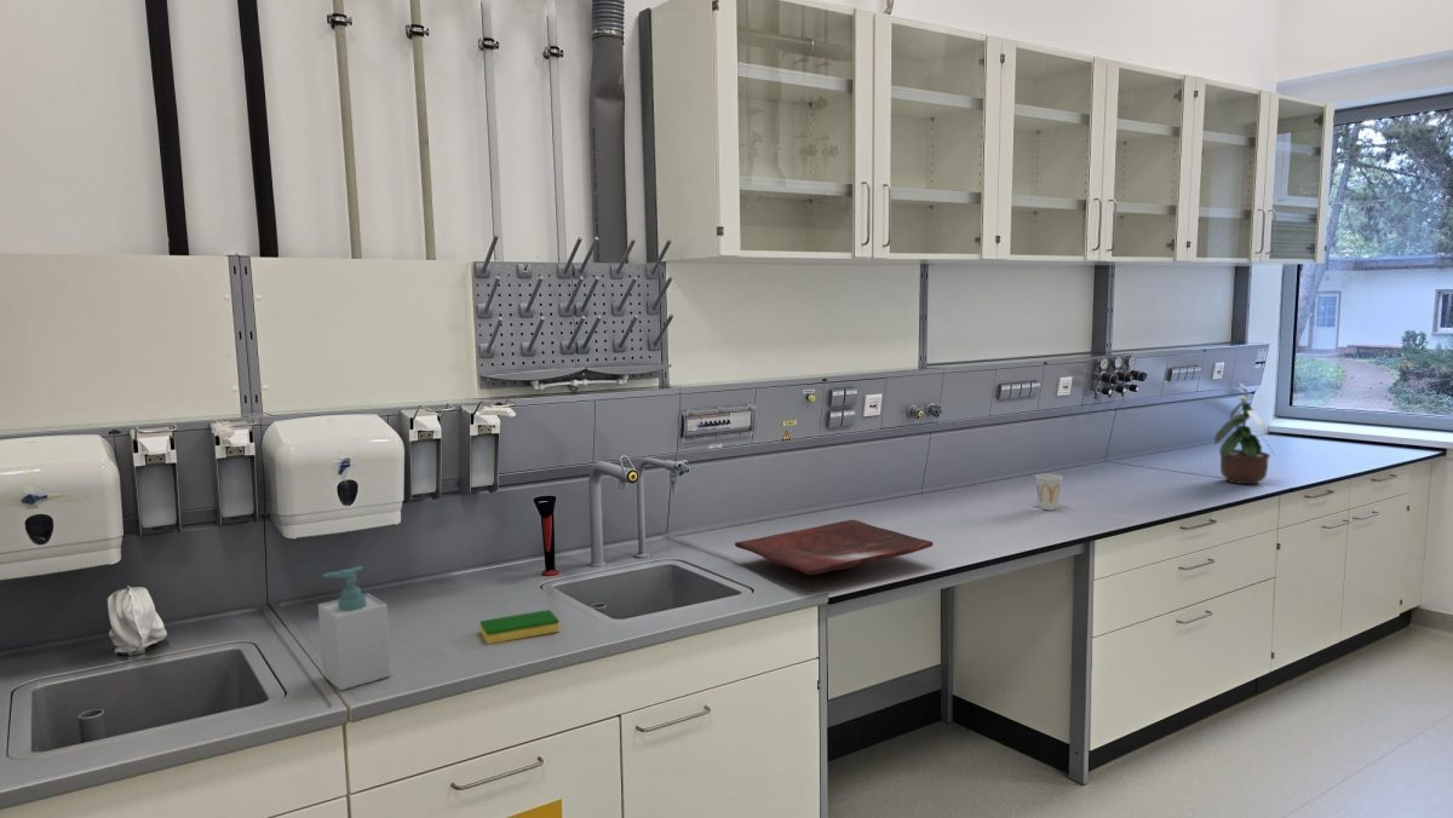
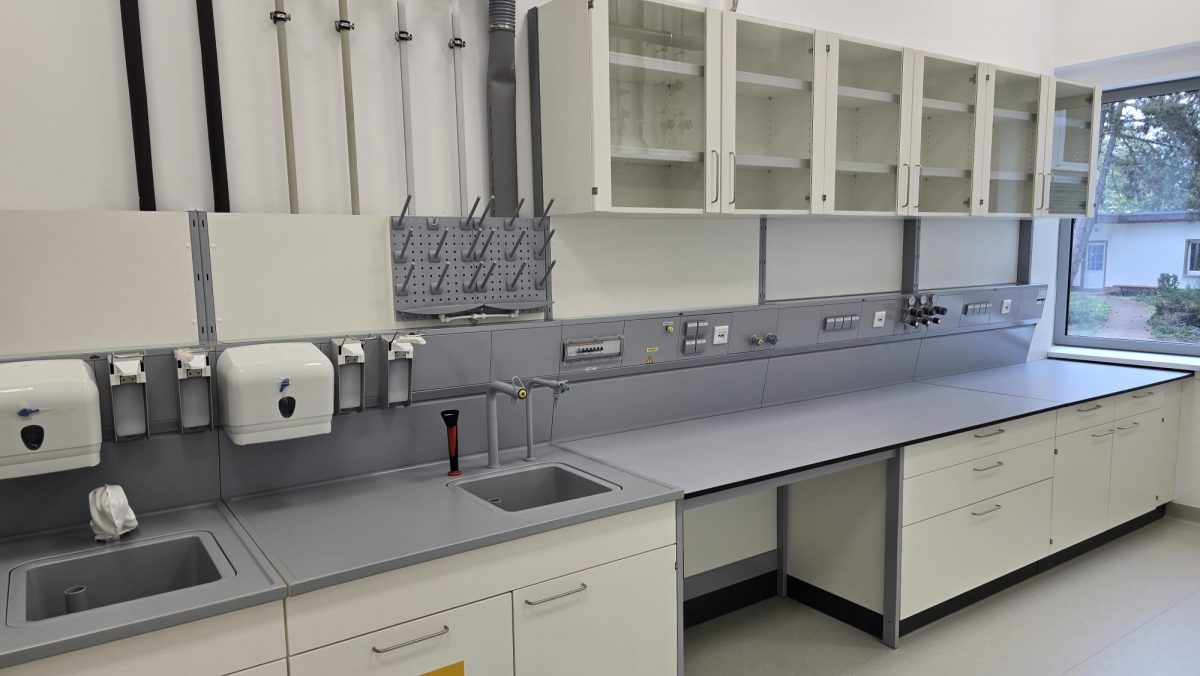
- cutting board [734,518,935,576]
- soap bottle [317,565,392,691]
- dish sponge [478,609,561,645]
- cup [1034,473,1064,511]
- potted plant [1213,382,1275,485]
